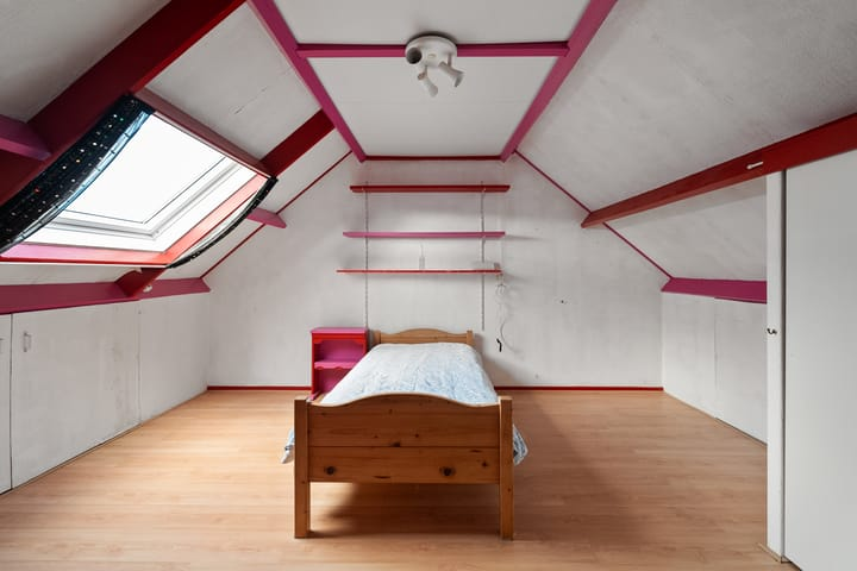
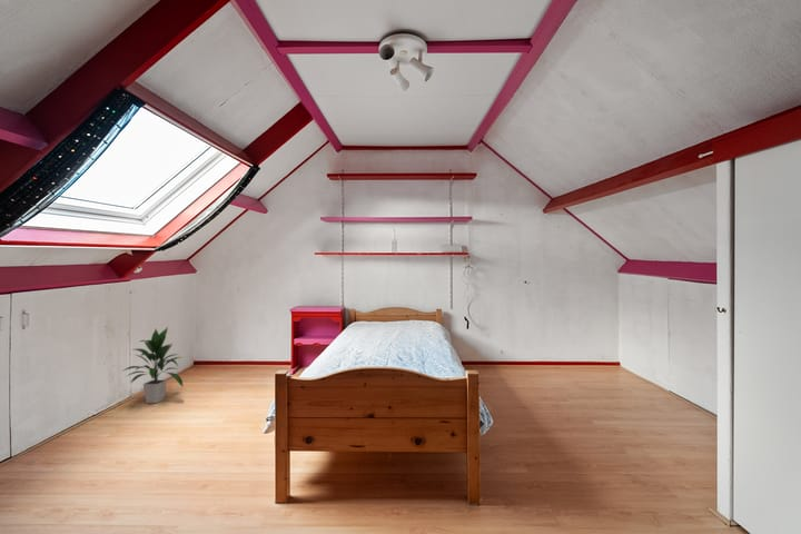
+ indoor plant [120,326,185,404]
